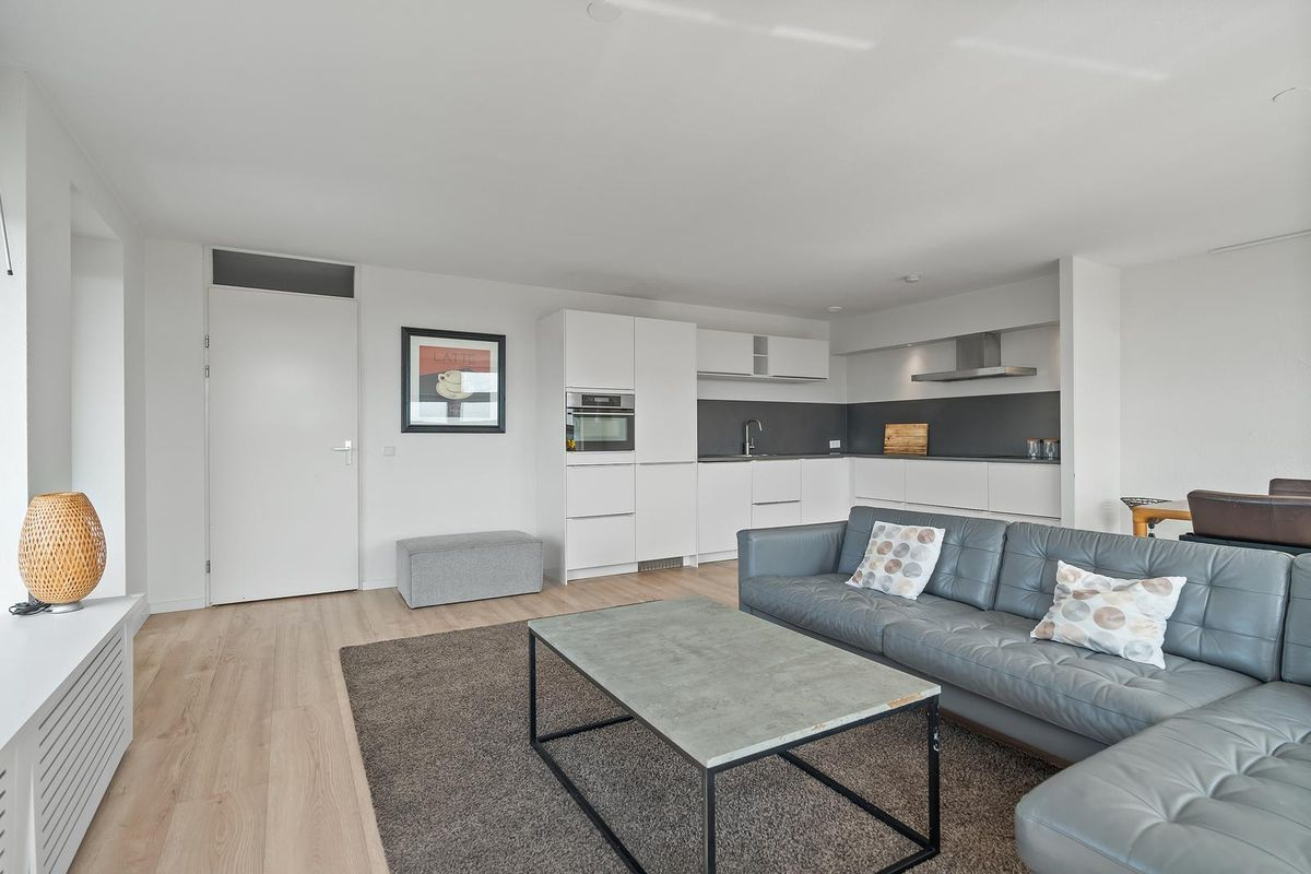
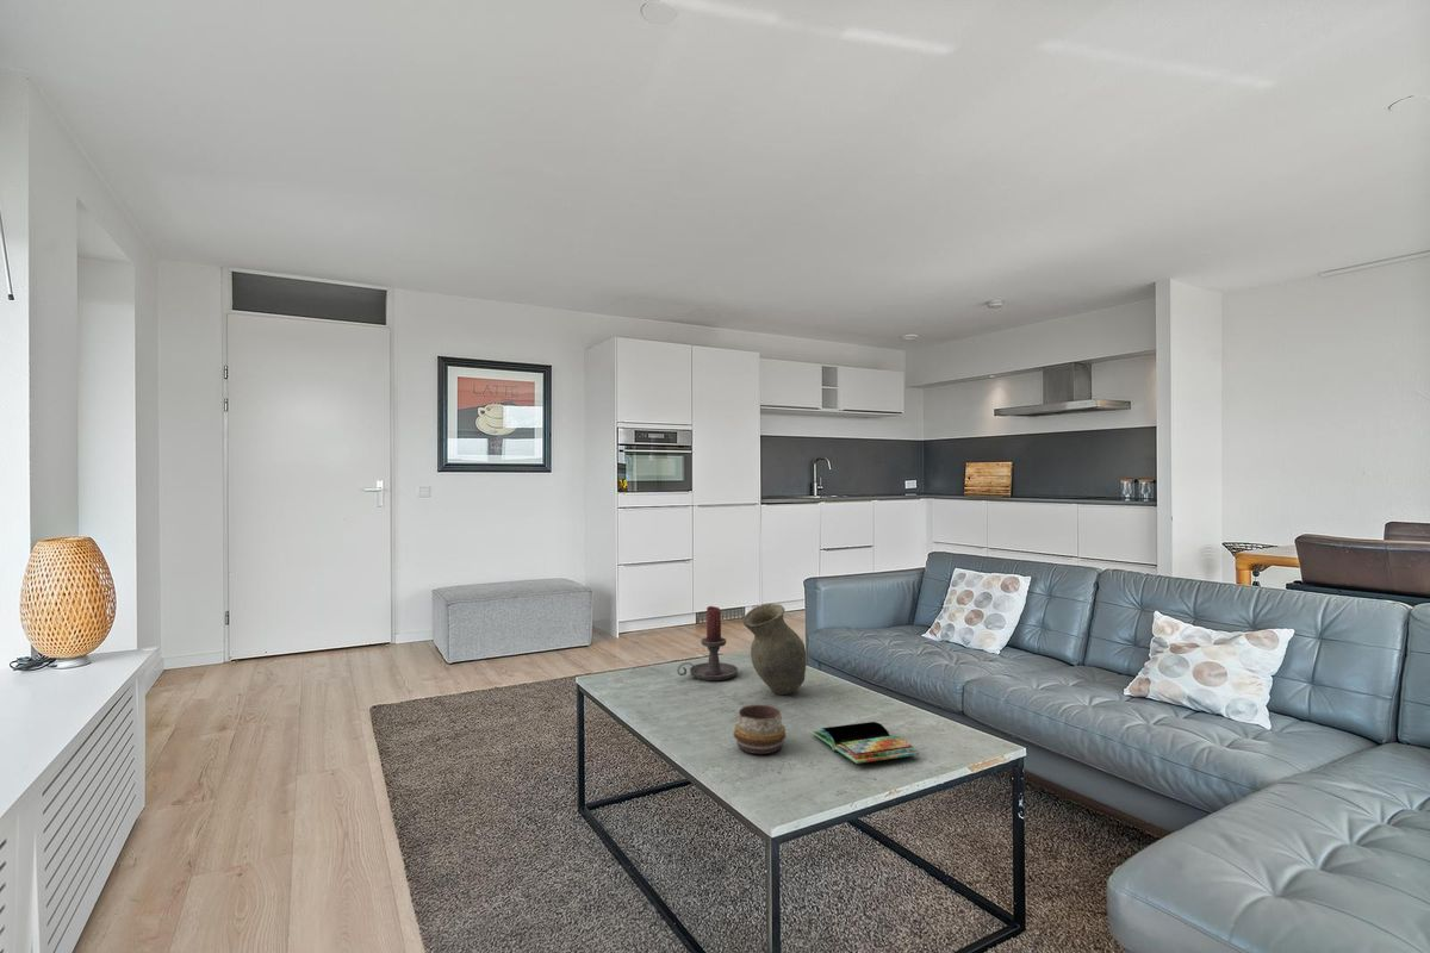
+ book [812,721,921,765]
+ decorative bowl [733,704,788,755]
+ candle holder [676,605,739,681]
+ vase [741,603,808,696]
